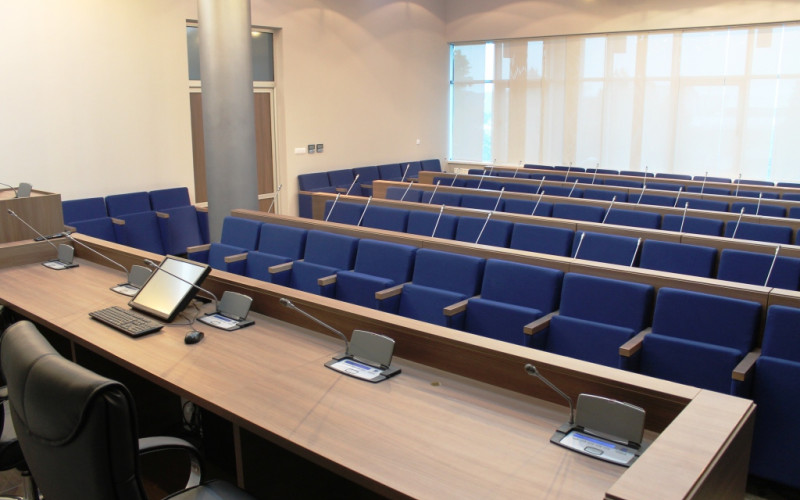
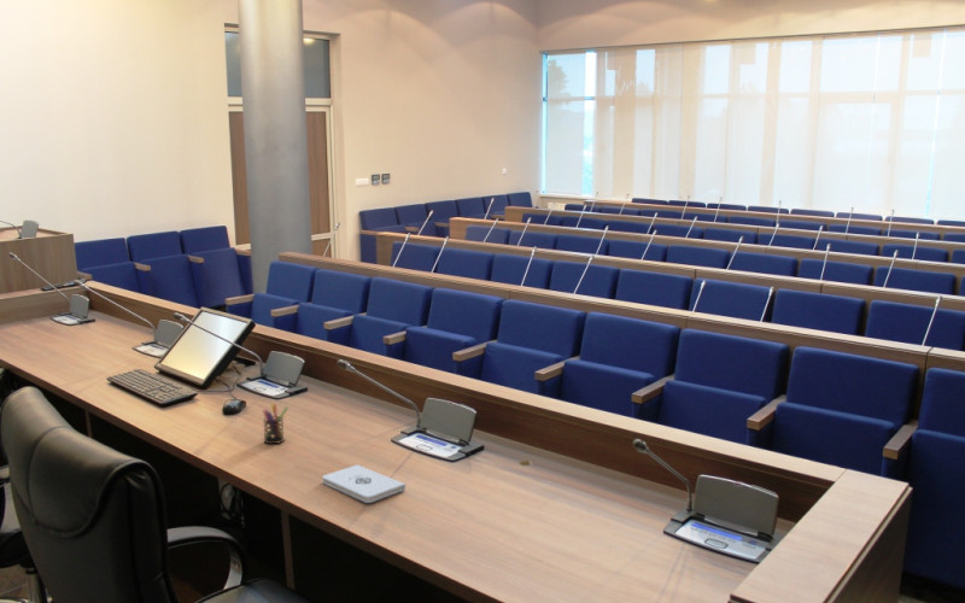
+ pen holder [262,402,290,445]
+ notepad [321,463,407,504]
